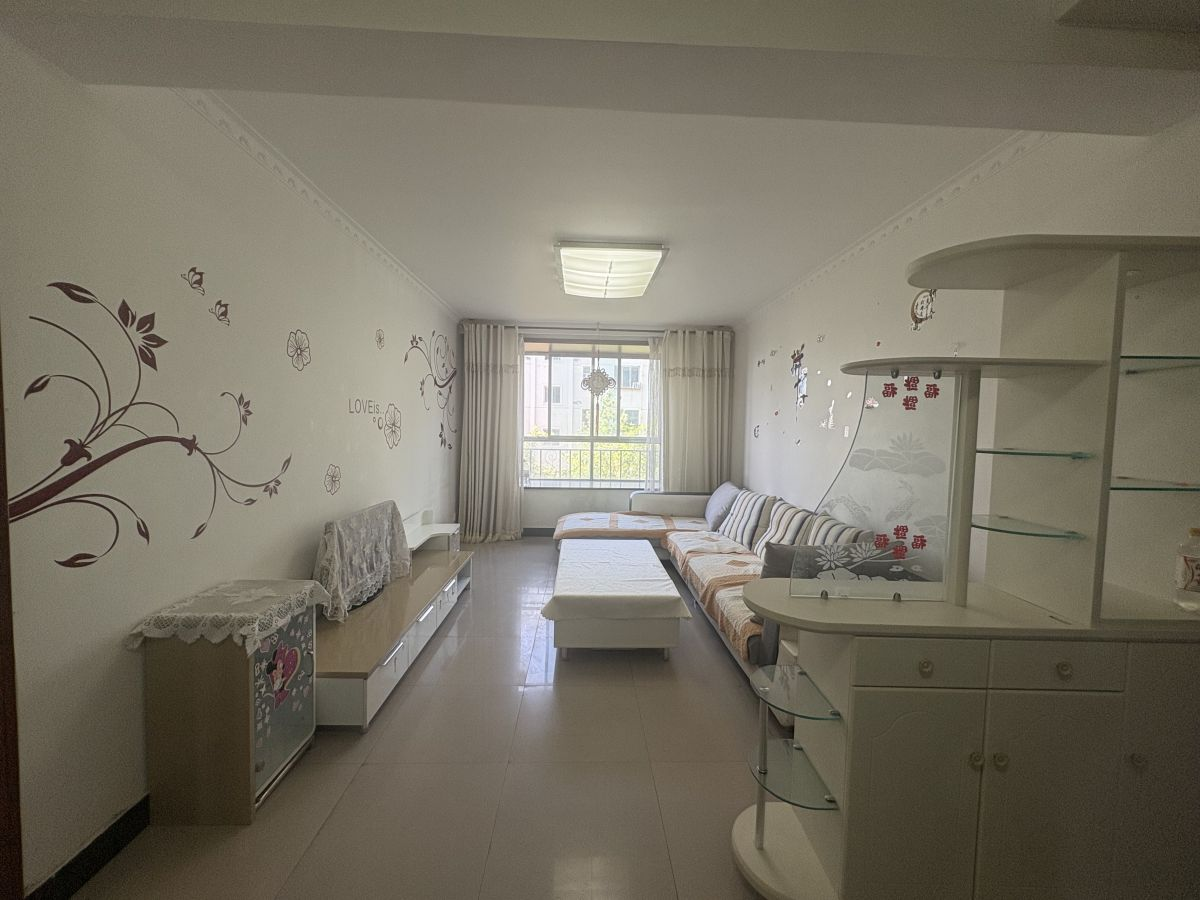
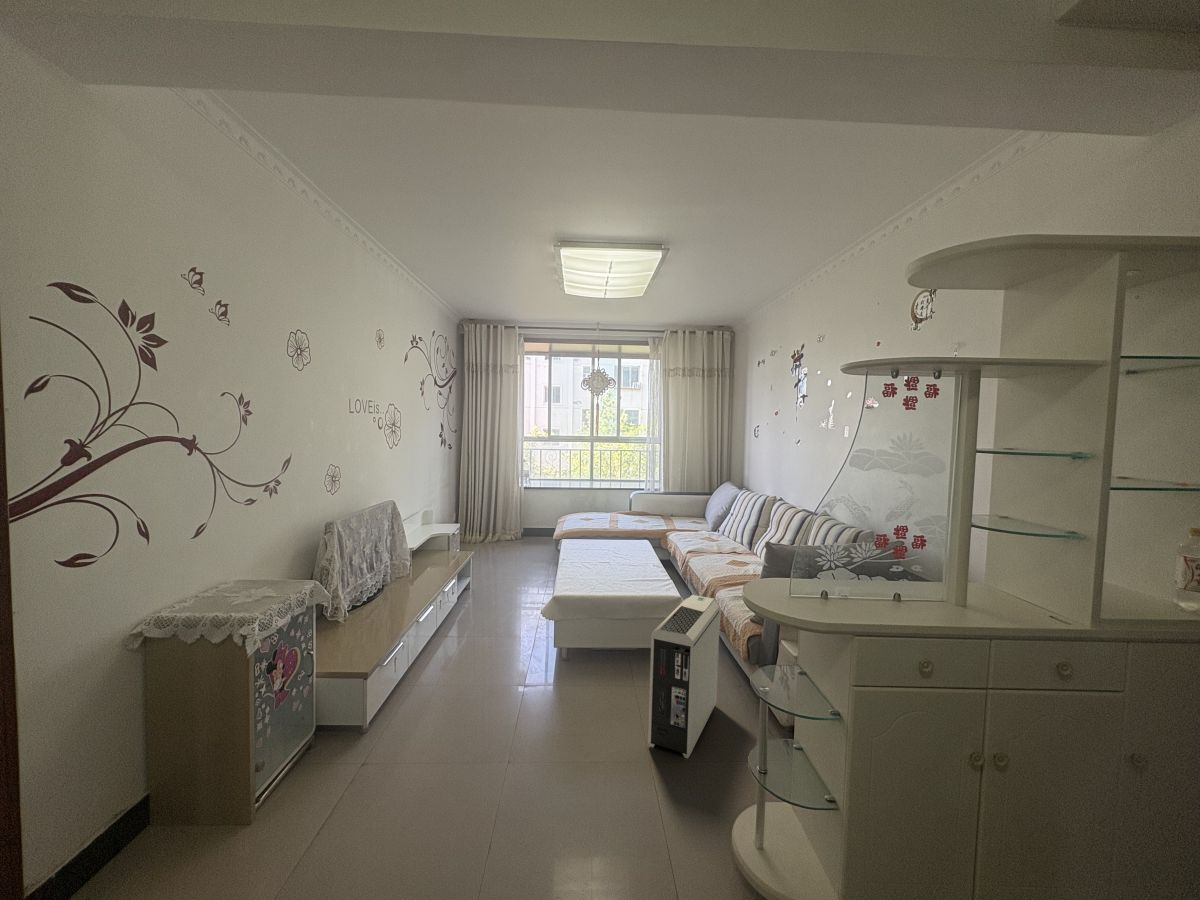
+ air purifier [647,594,721,759]
